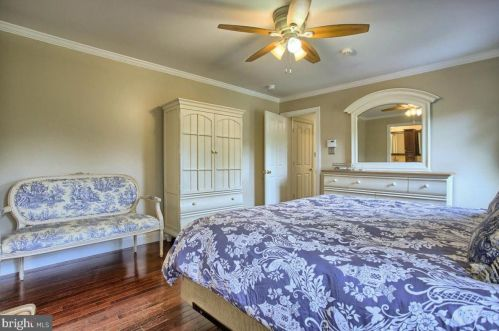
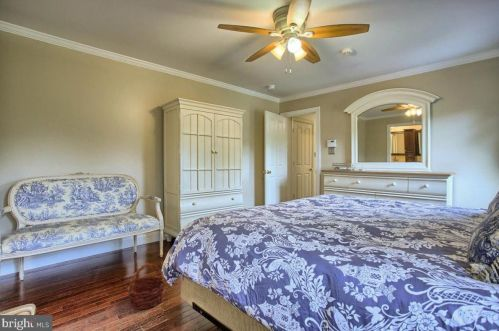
+ basket [126,263,166,310]
